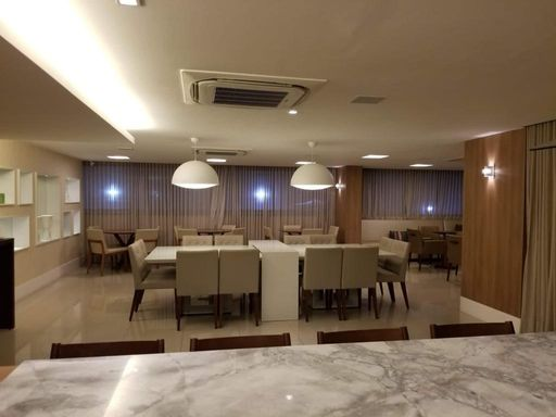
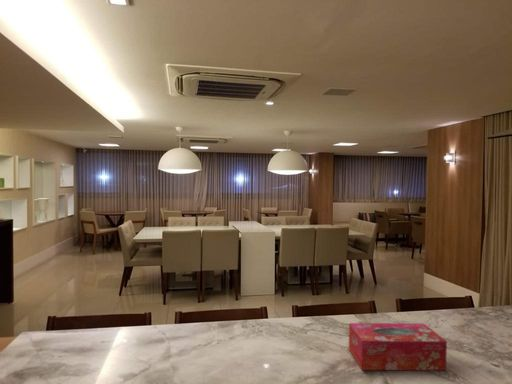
+ tissue box [348,322,448,371]
